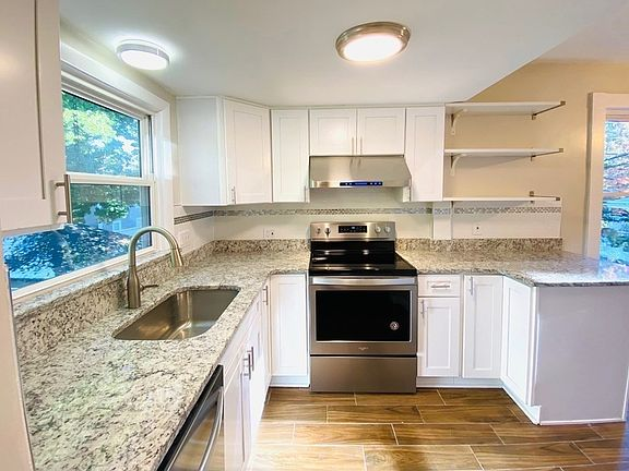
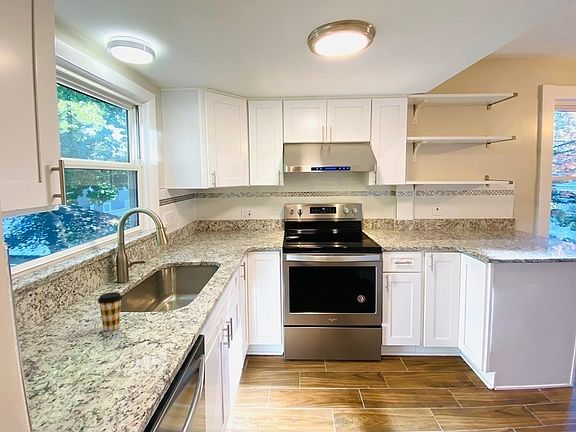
+ coffee cup [97,291,123,332]
